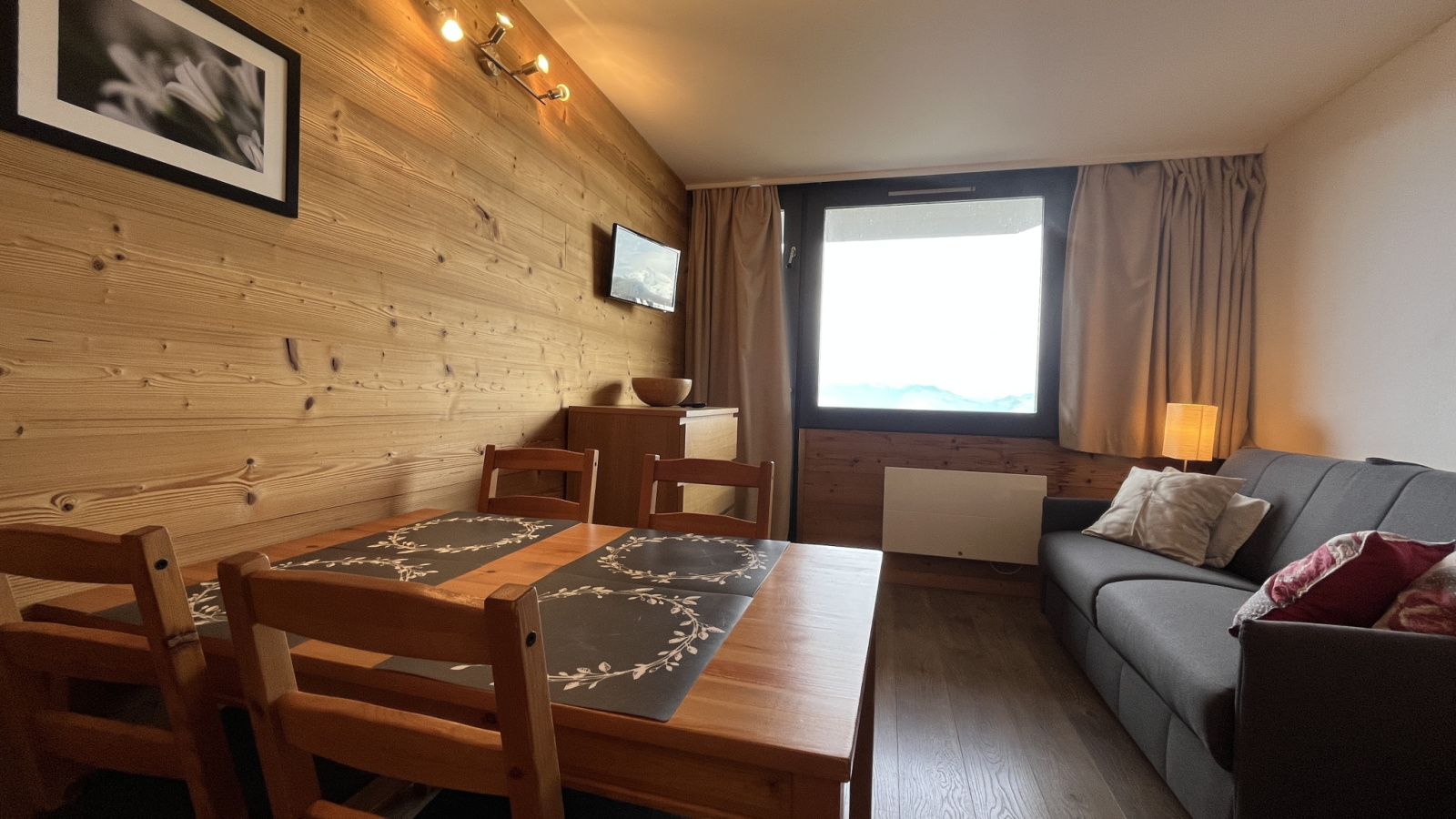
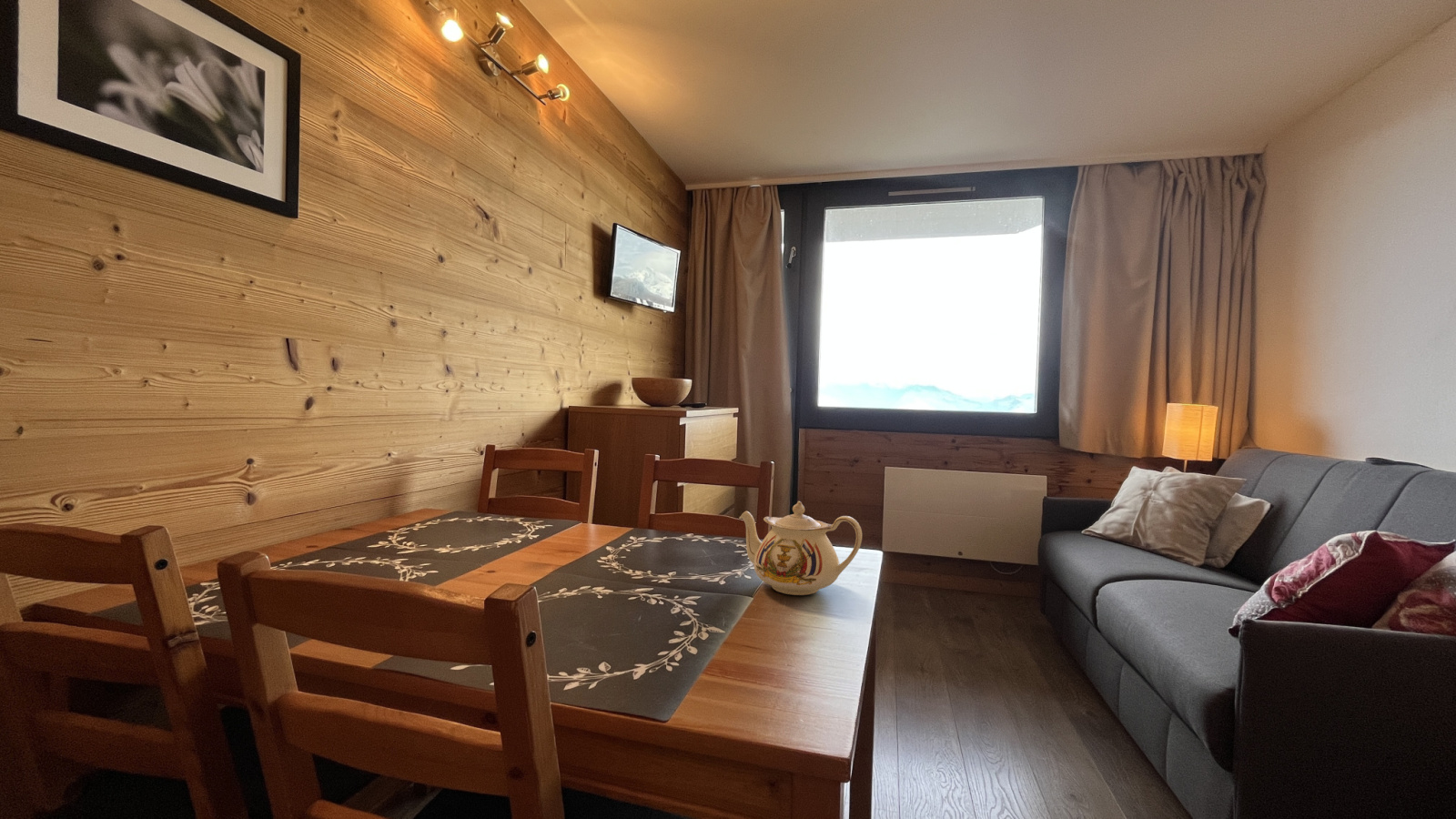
+ teapot [738,501,863,596]
